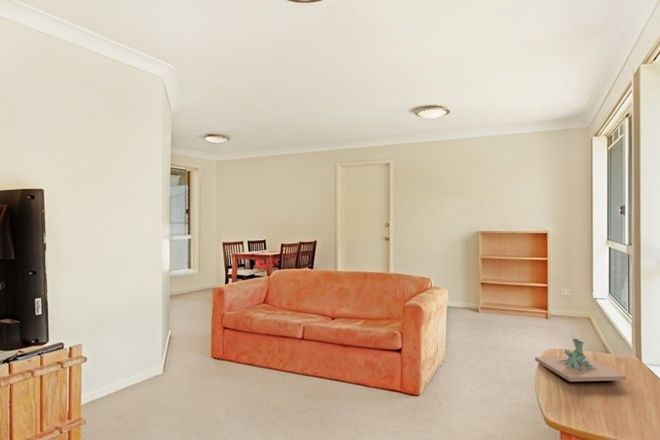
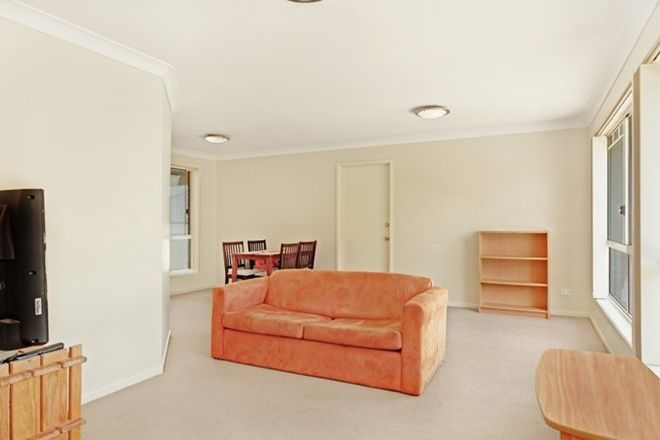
- architectural model [534,334,627,382]
